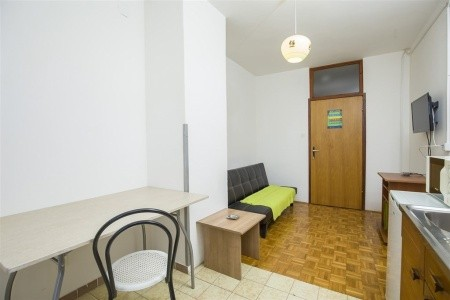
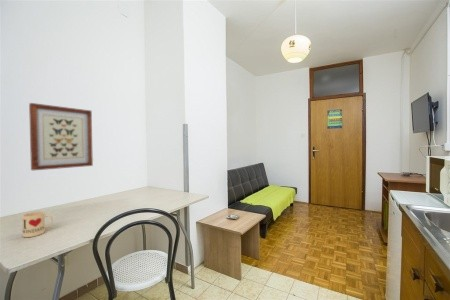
+ mug [21,210,54,238]
+ wall art [28,102,94,171]
